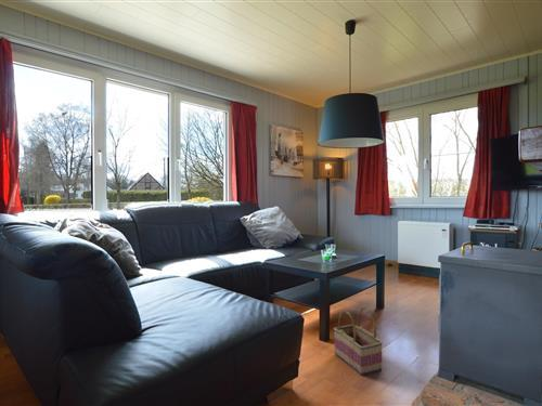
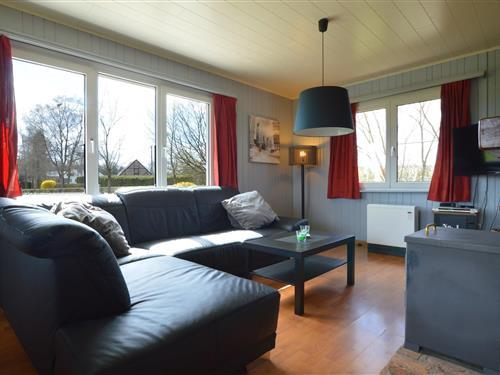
- basket [333,306,384,377]
